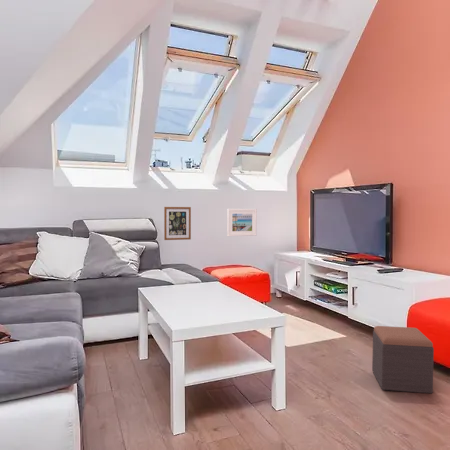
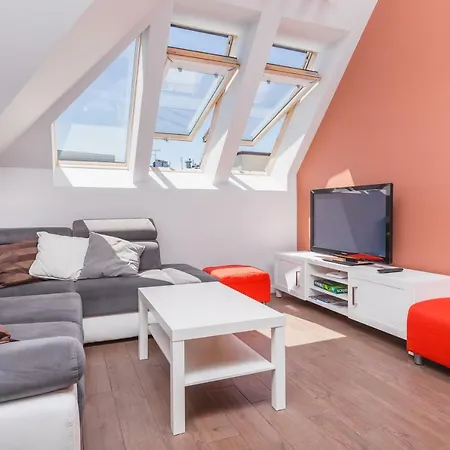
- wall art [163,206,192,241]
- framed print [226,208,258,237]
- footstool [371,325,435,394]
